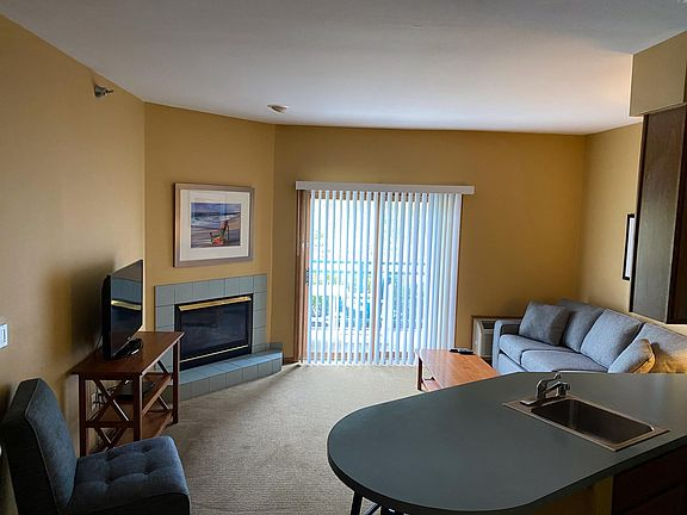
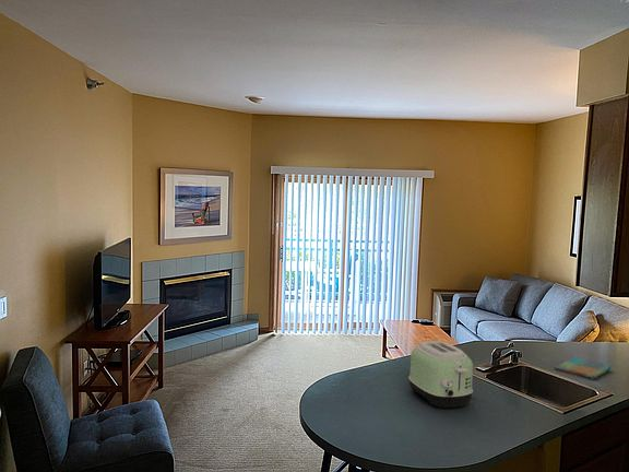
+ dish towel [554,356,612,381]
+ toaster [407,340,474,409]
